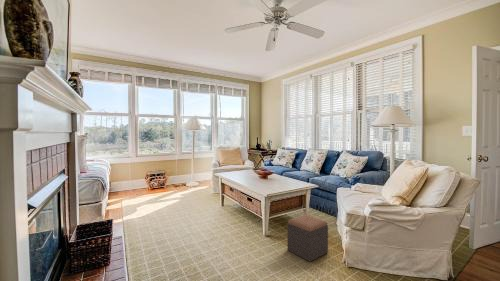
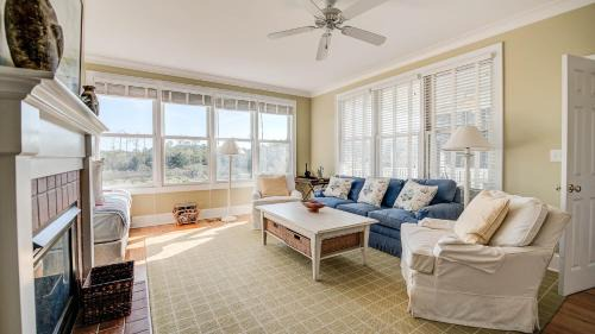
- footstool [287,214,329,263]
